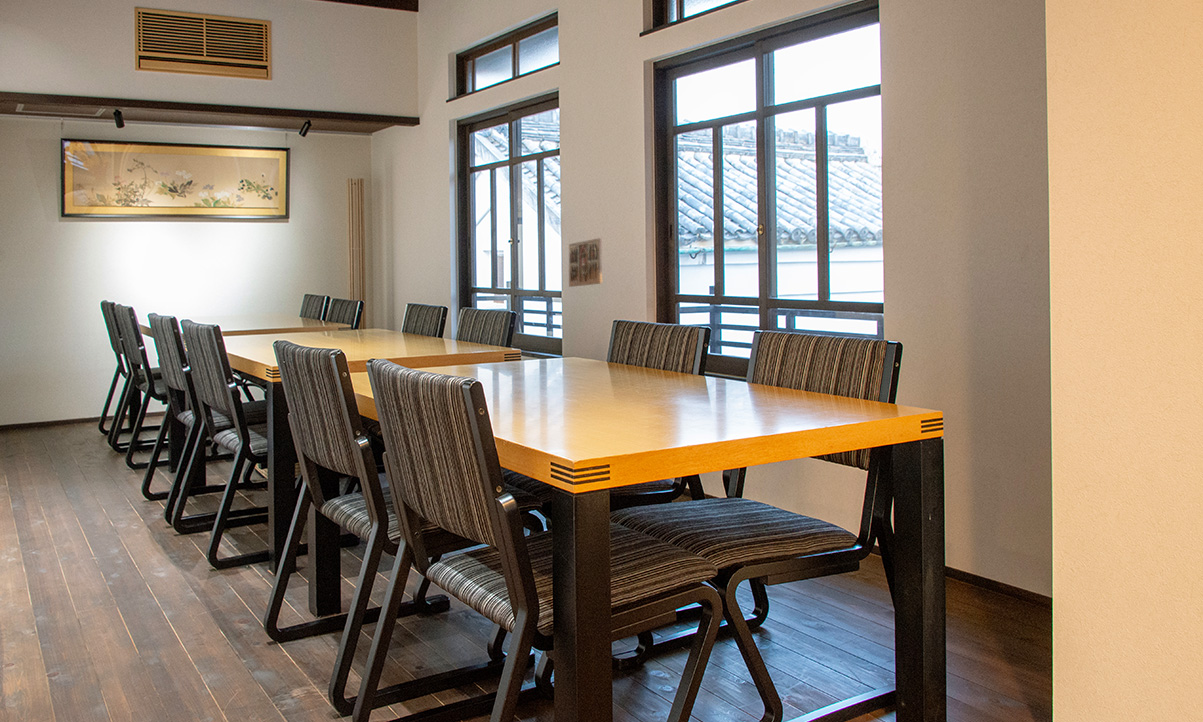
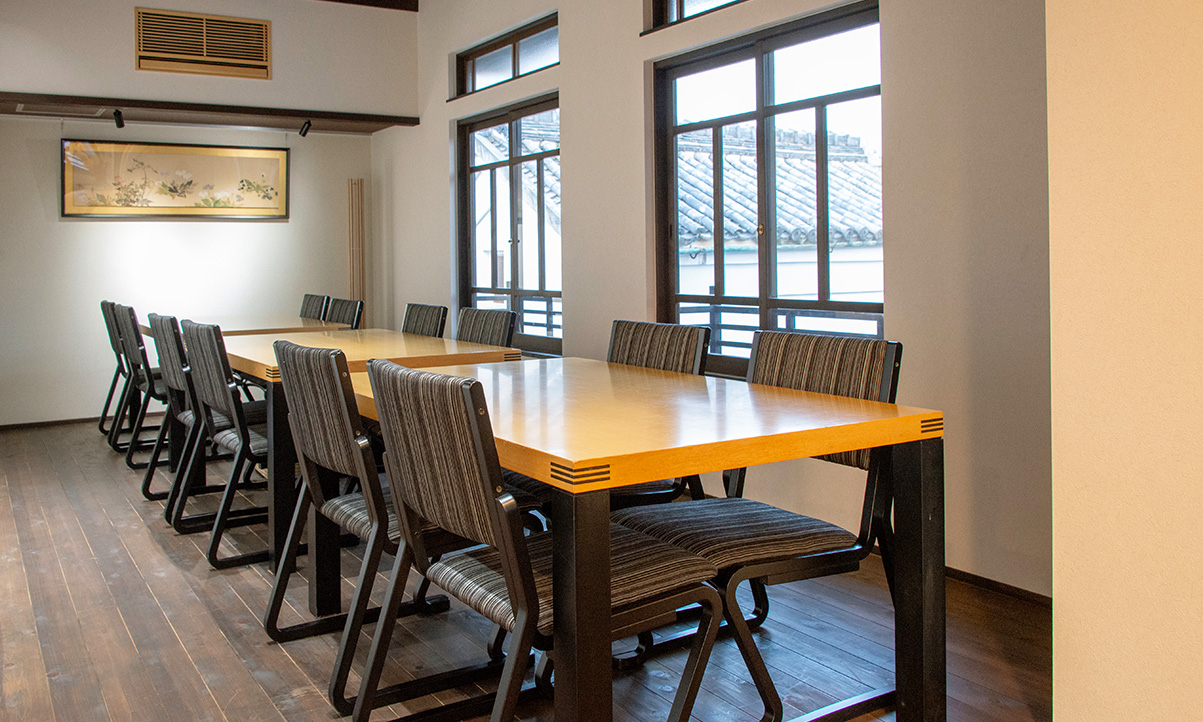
- religious icon [567,237,603,288]
